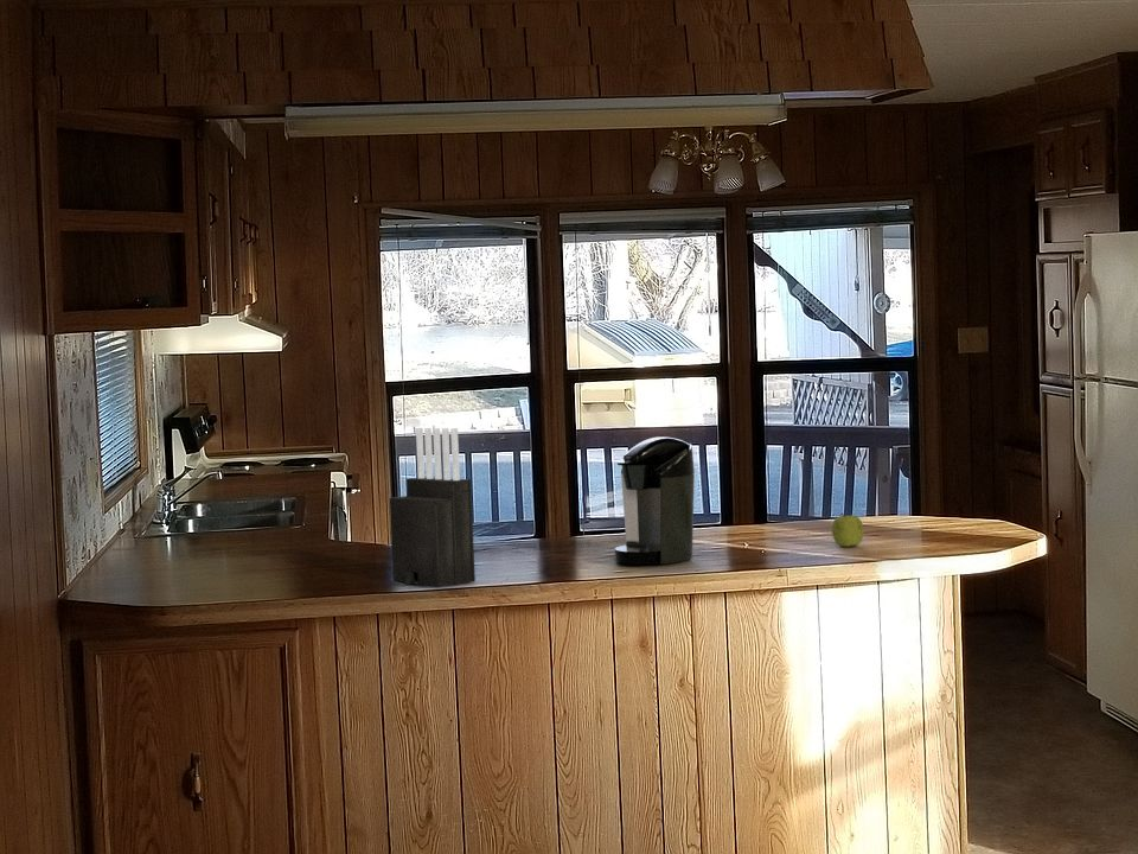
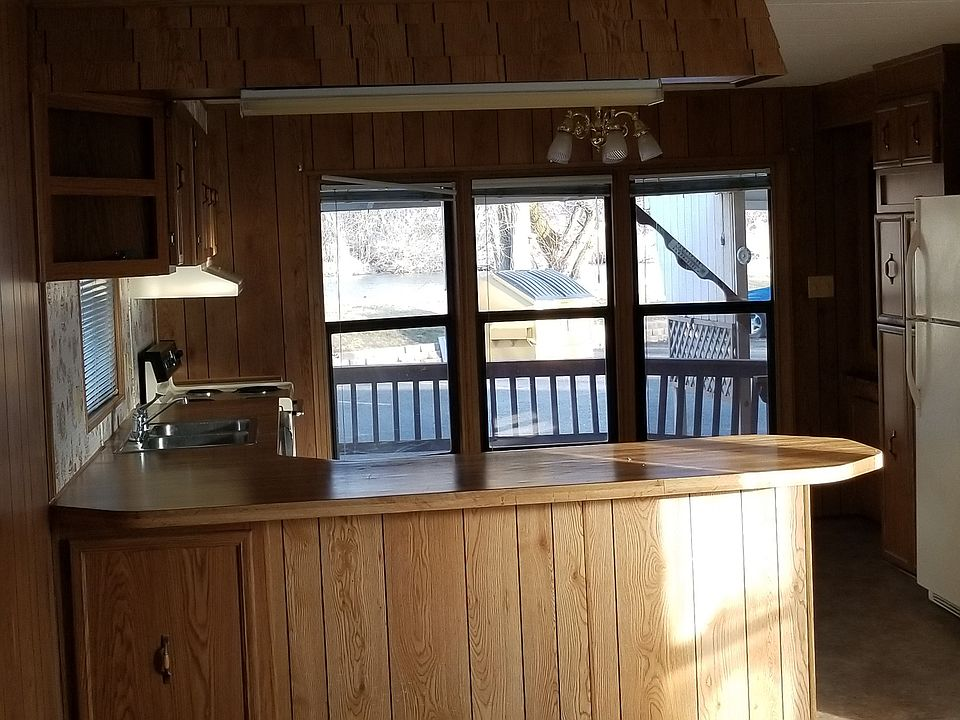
- coffee maker [614,435,696,565]
- knife block [389,427,477,588]
- fruit [831,512,864,548]
